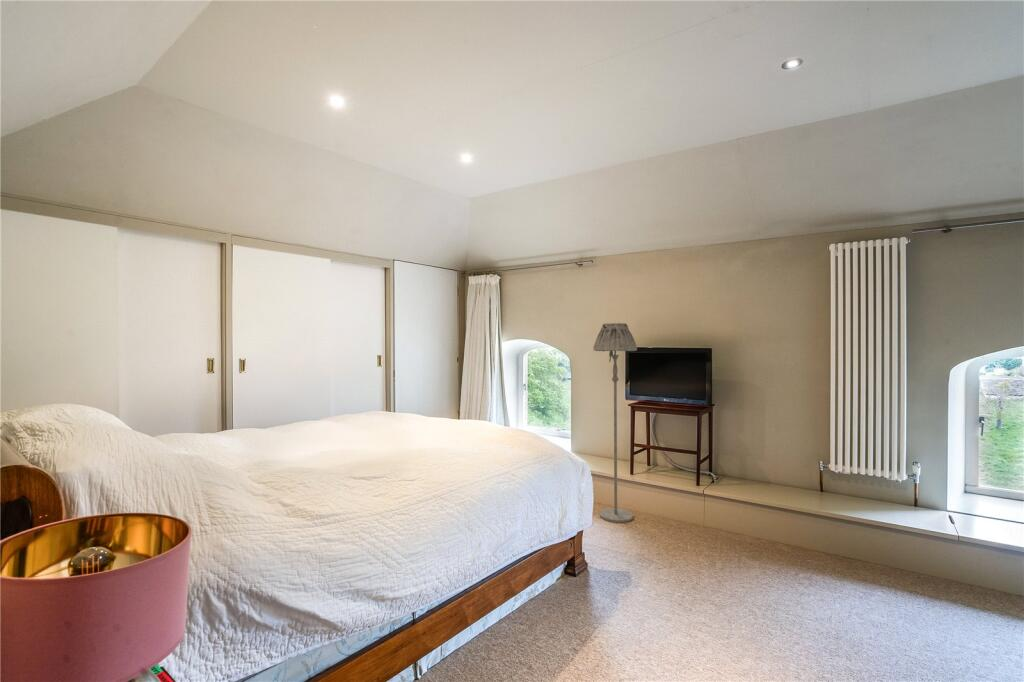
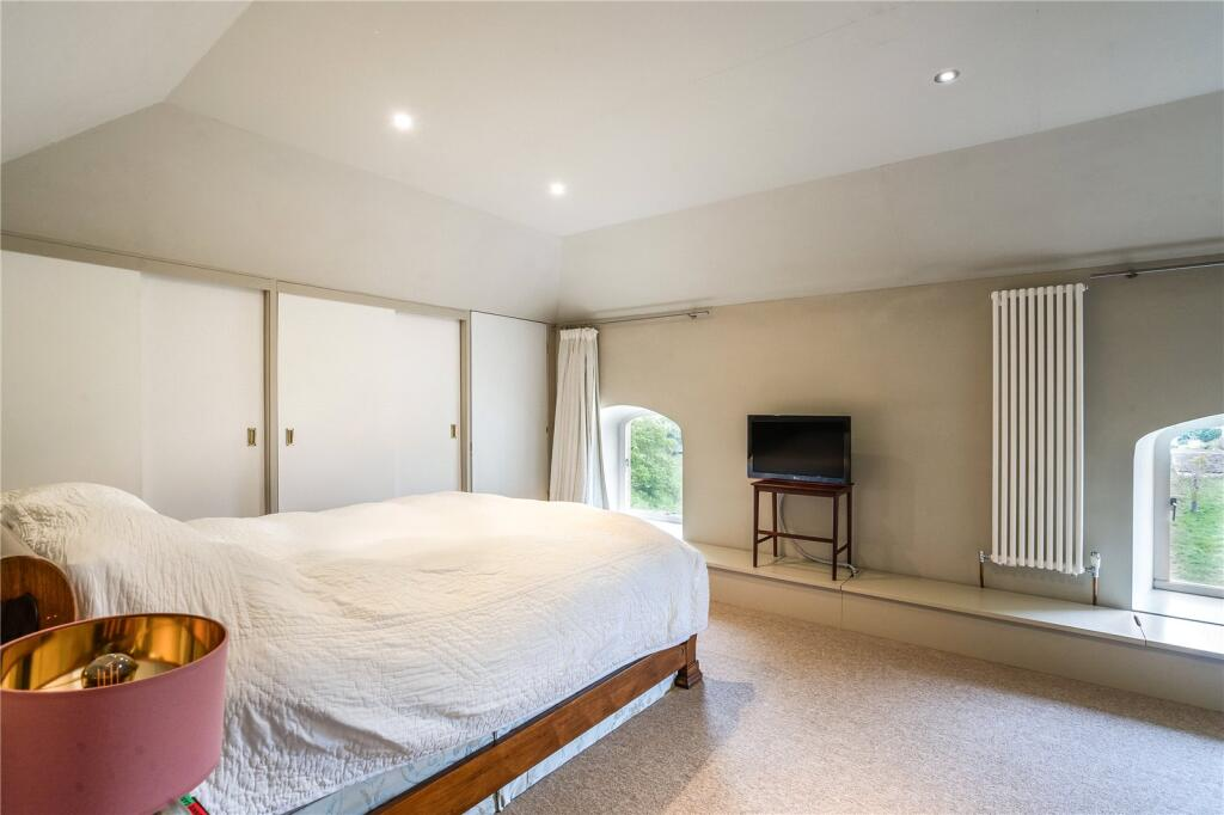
- floor lamp [592,322,638,523]
